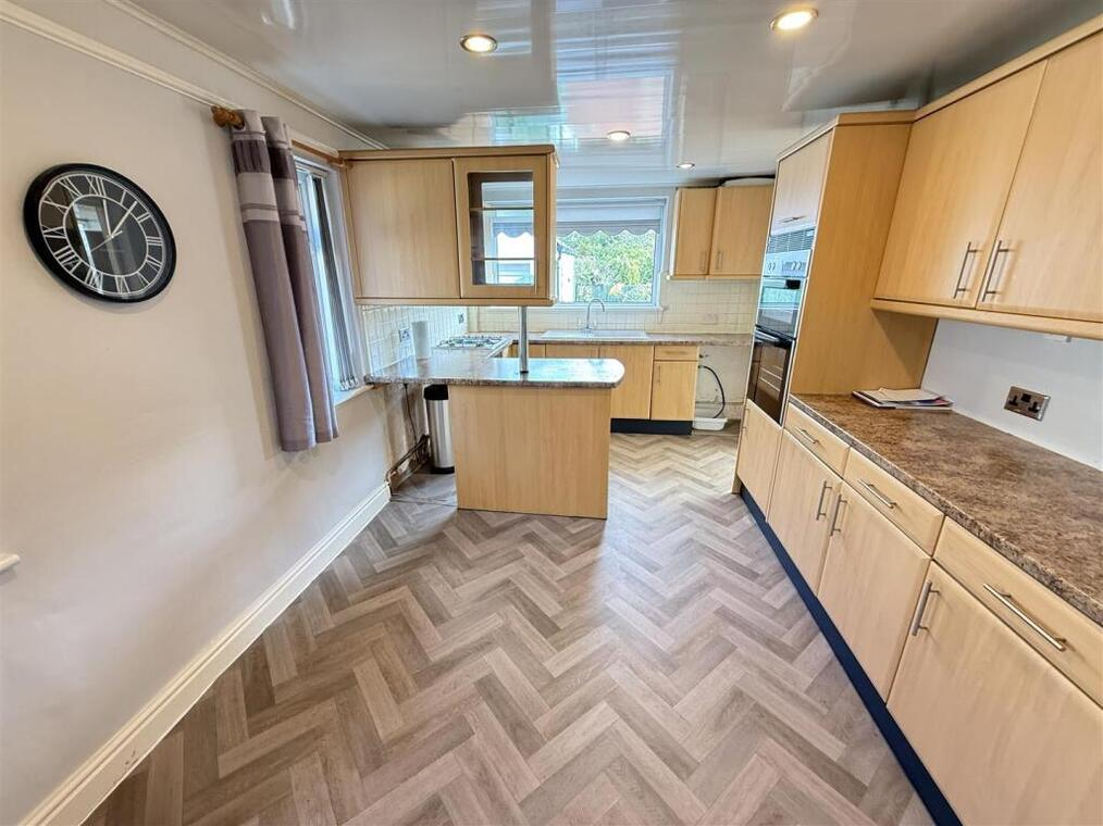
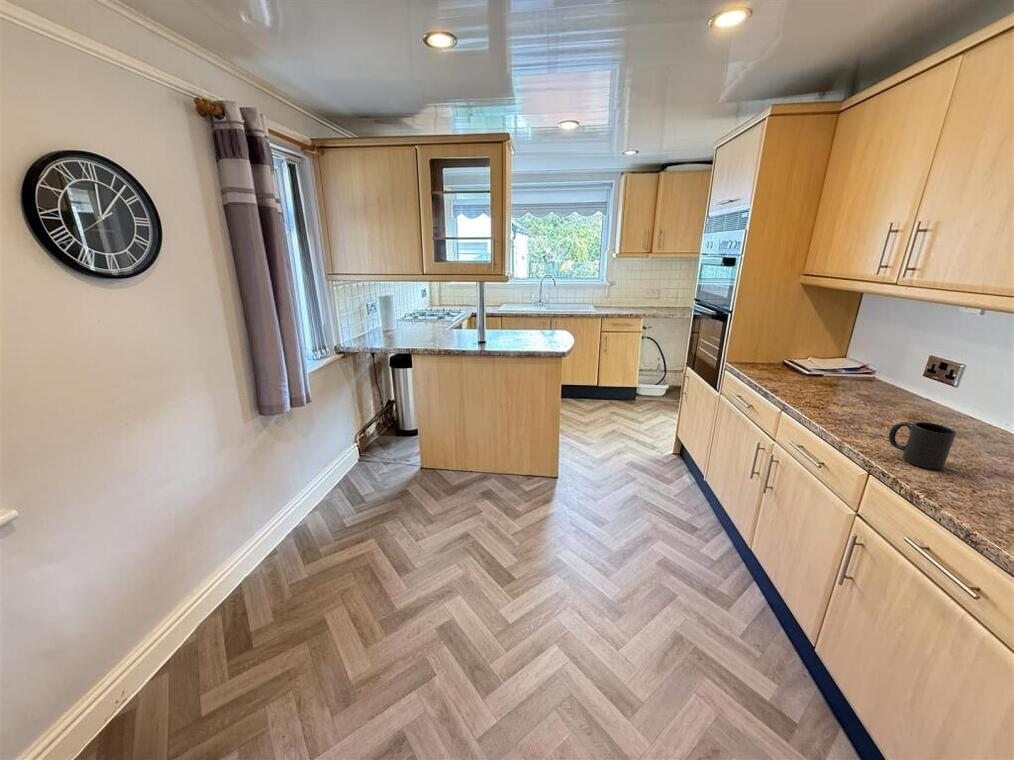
+ mug [888,421,957,470]
